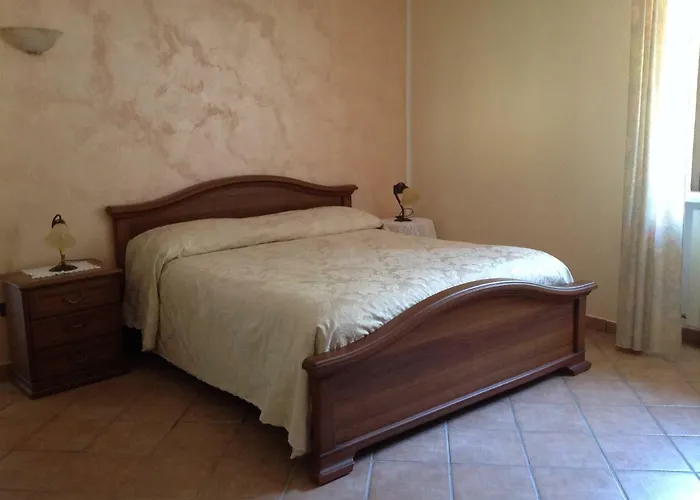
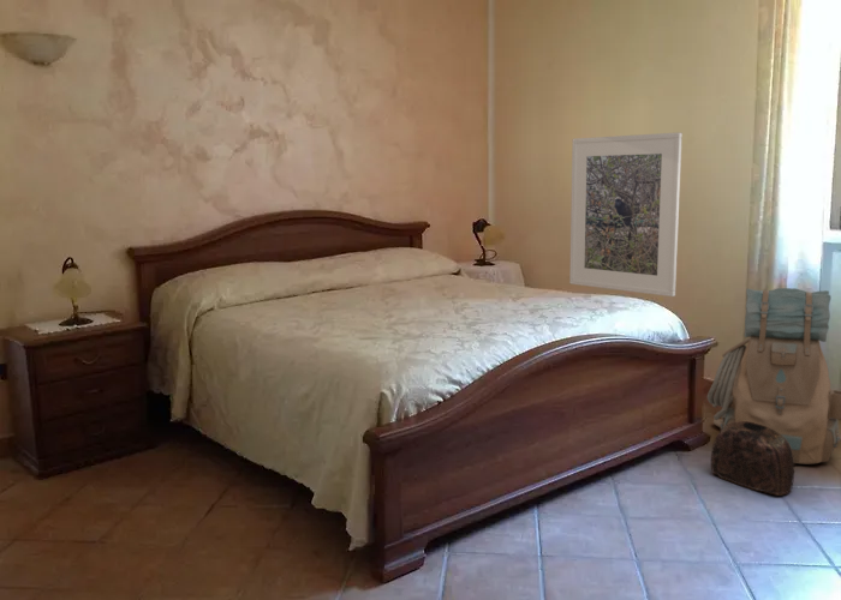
+ backpack [705,287,841,466]
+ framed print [568,131,684,298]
+ bag [710,421,795,496]
